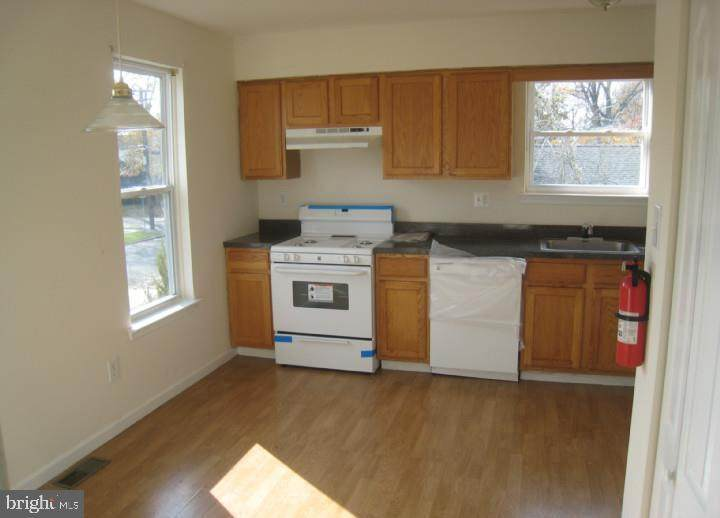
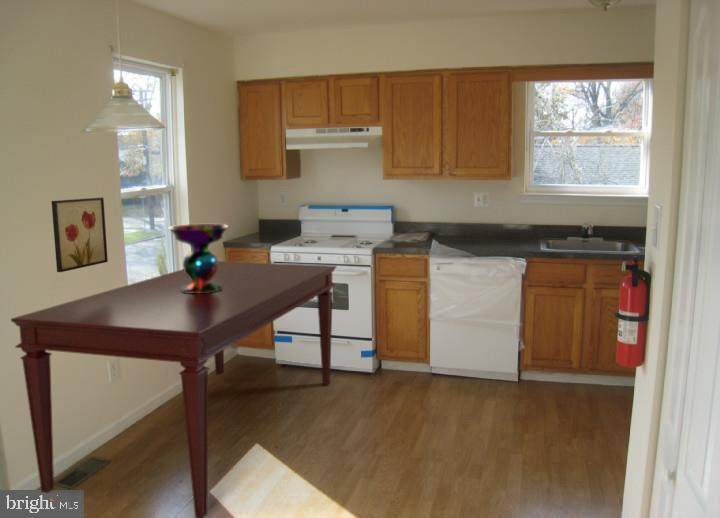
+ dining table [10,260,337,518]
+ wall art [51,197,109,273]
+ decorative bowl [167,223,230,293]
